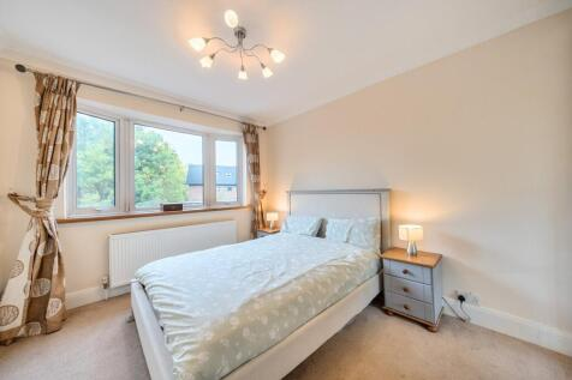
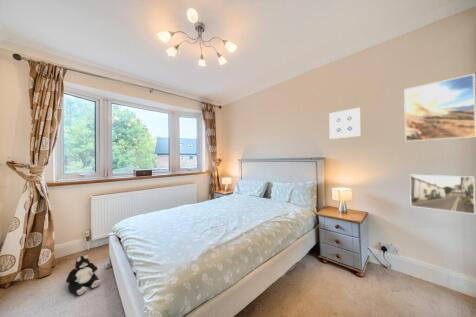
+ wall art [328,106,362,140]
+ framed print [409,174,476,215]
+ plush toy [65,253,102,296]
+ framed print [403,73,476,142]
